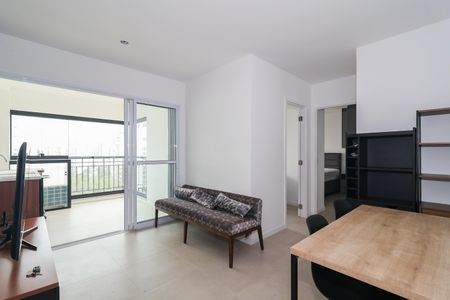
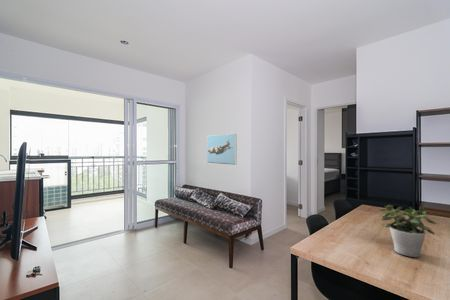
+ potted plant [378,204,438,259]
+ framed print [206,133,238,166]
